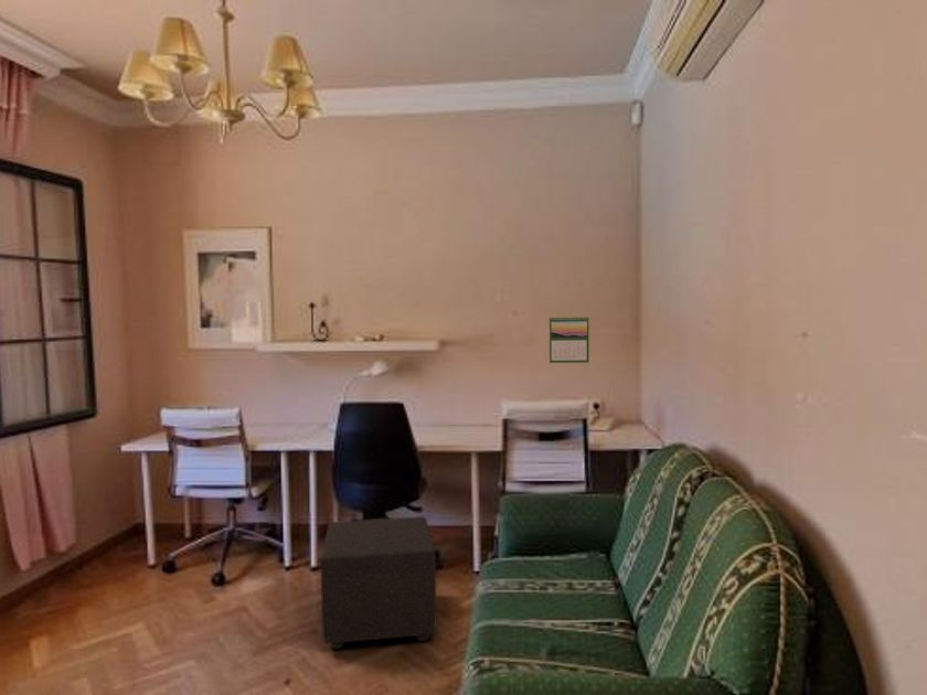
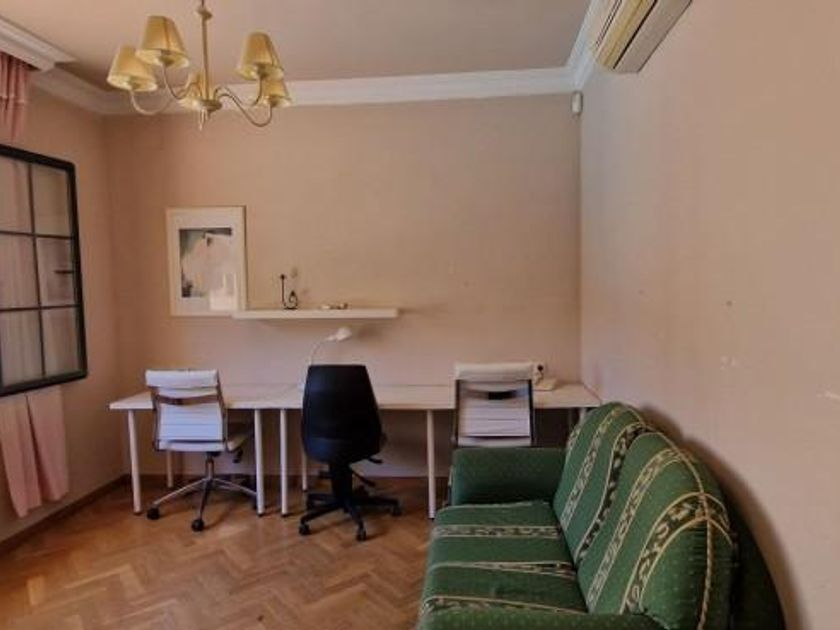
- ottoman [319,515,437,650]
- calendar [548,314,590,364]
